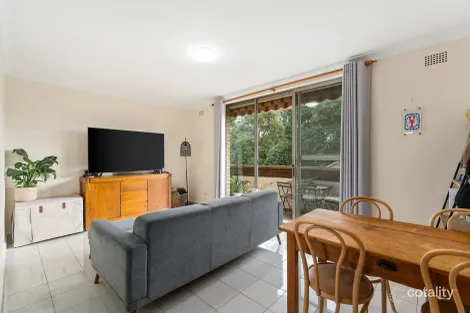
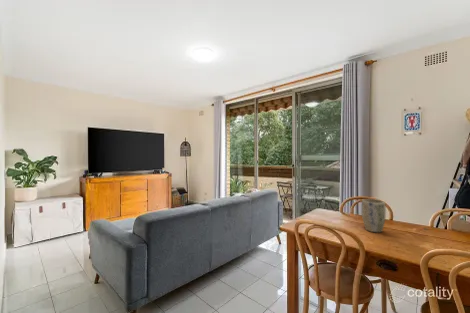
+ plant pot [361,198,387,233]
